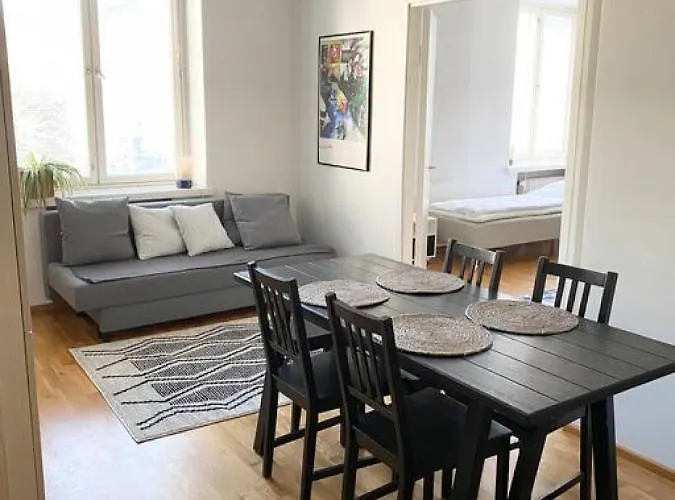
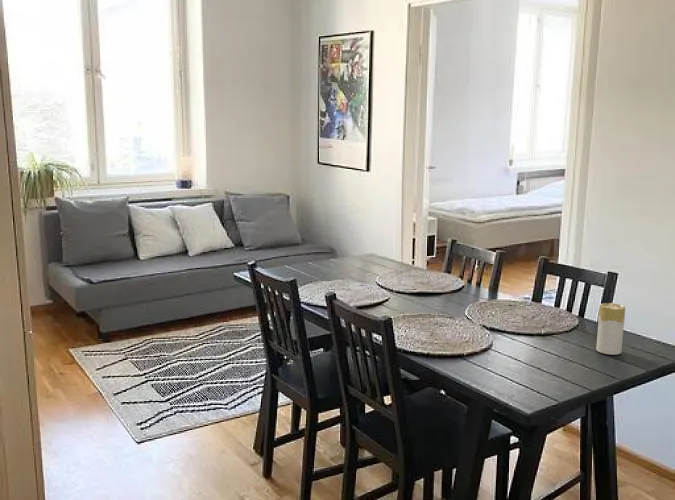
+ candle [595,302,626,356]
